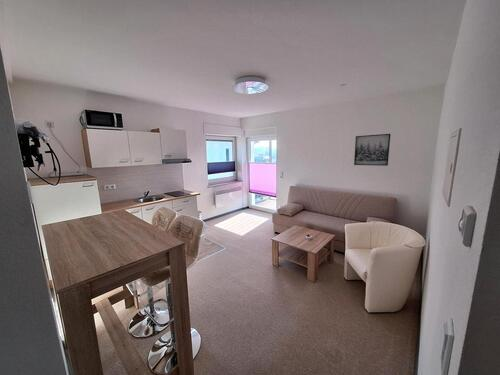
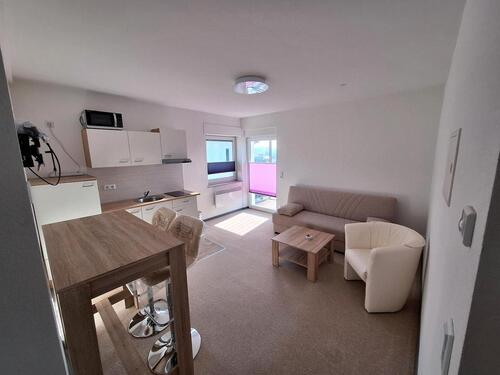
- wall art [353,133,391,167]
